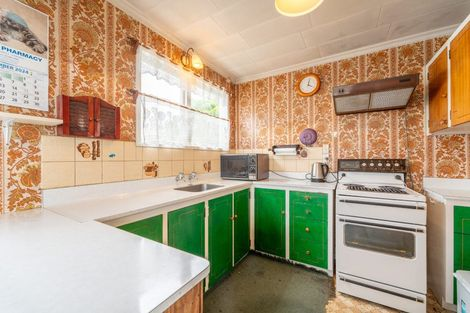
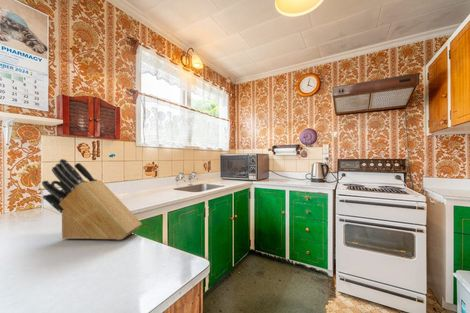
+ knife block [41,158,143,241]
